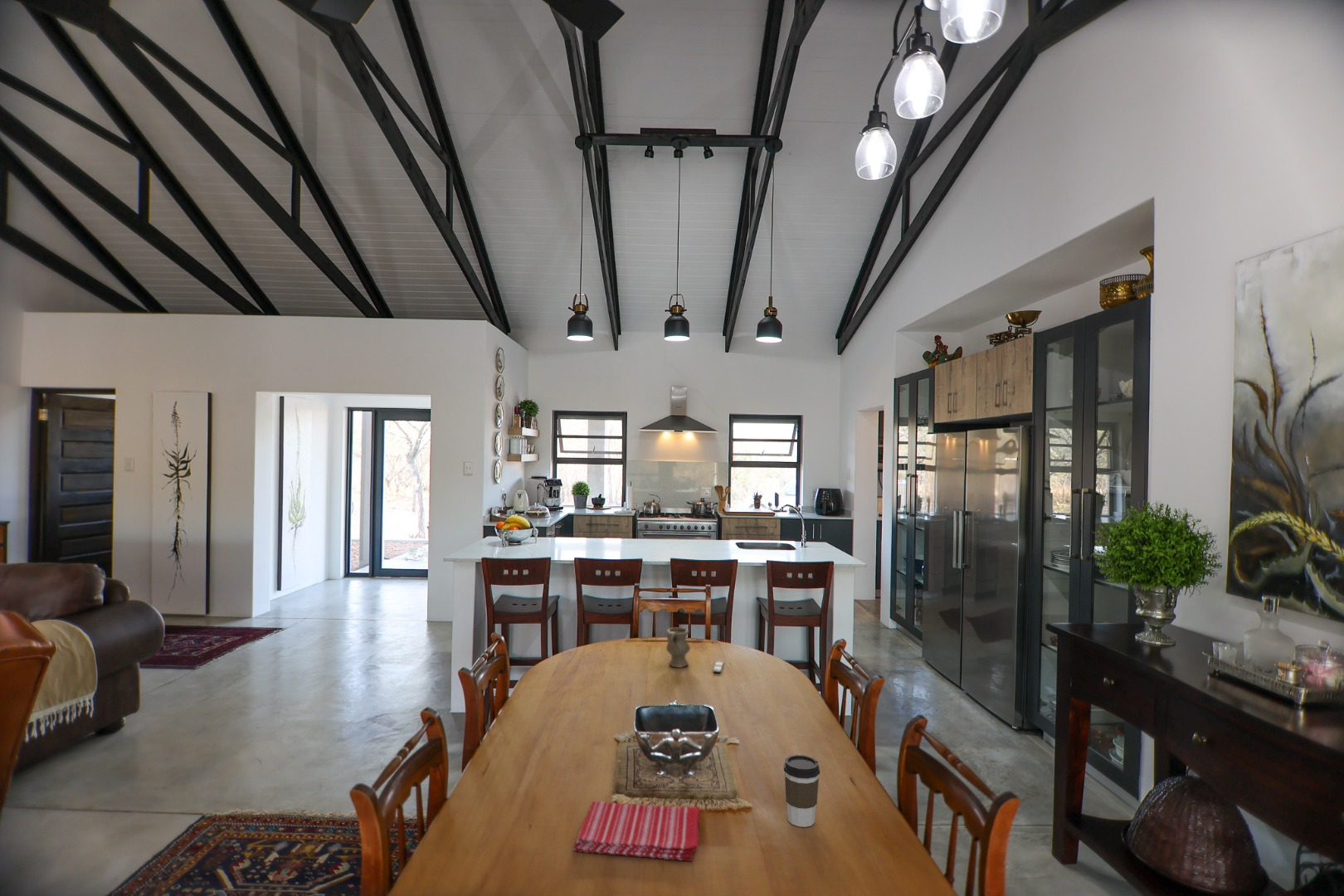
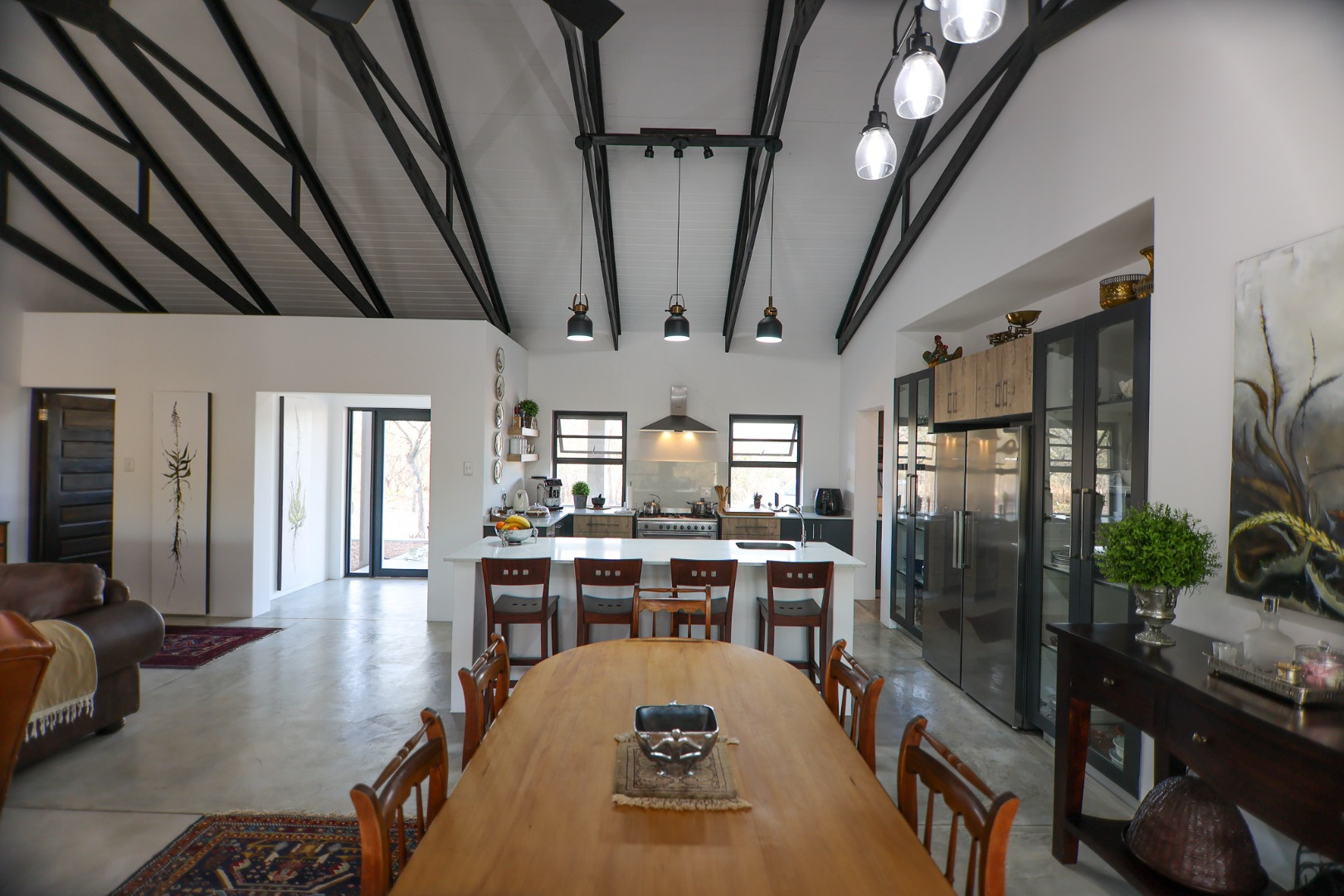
- dish towel [572,801,701,862]
- coffee cup [783,754,821,828]
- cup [665,626,724,674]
